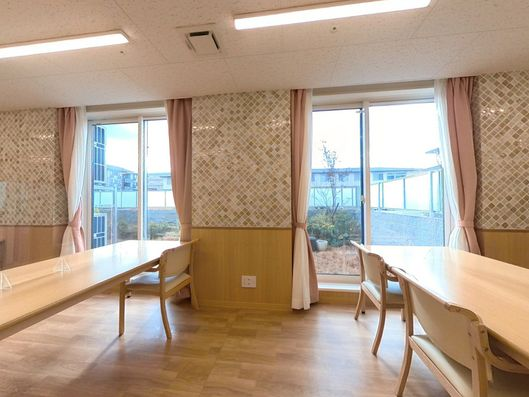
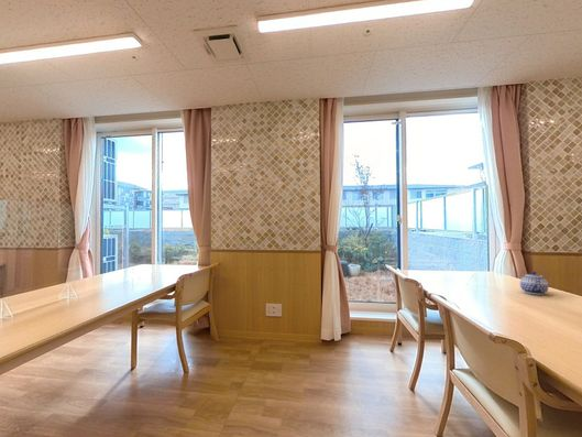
+ teapot [519,271,550,296]
